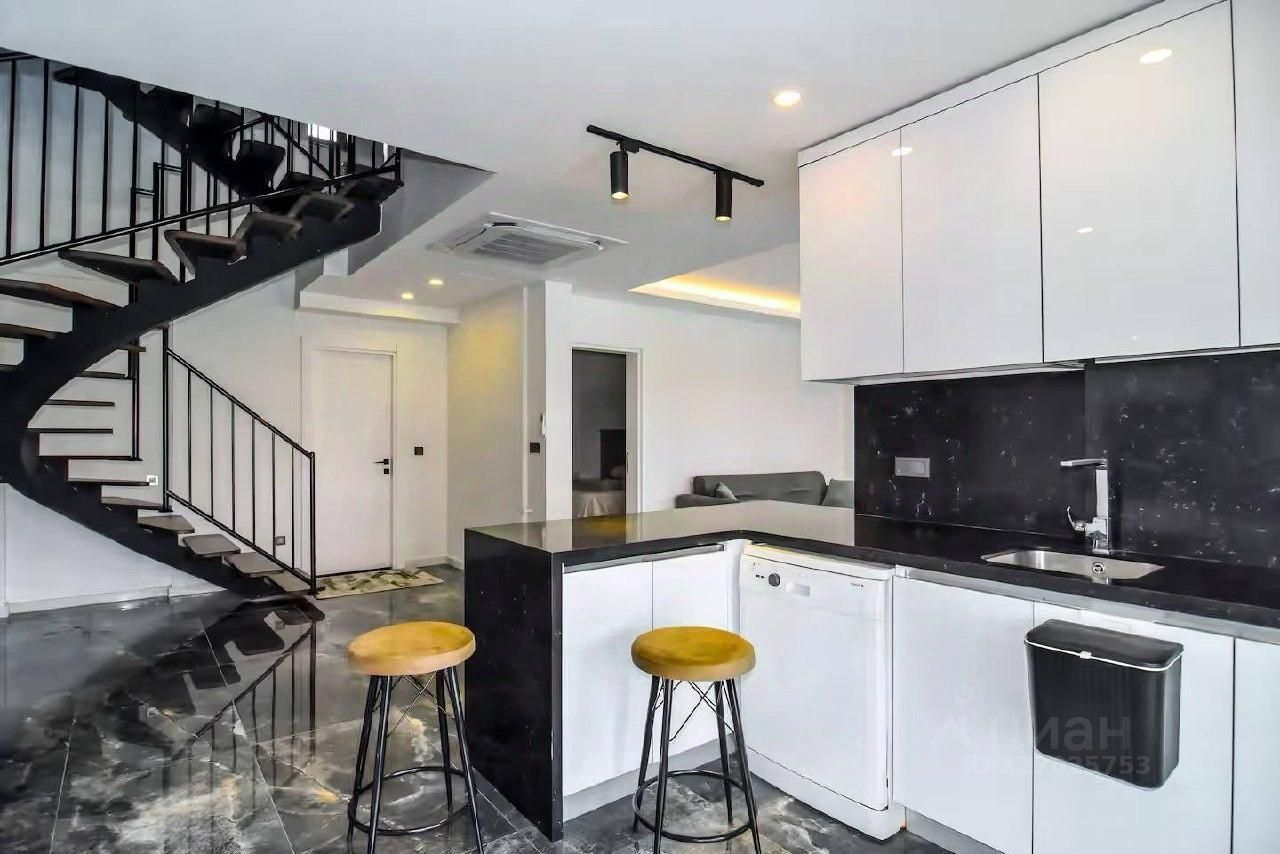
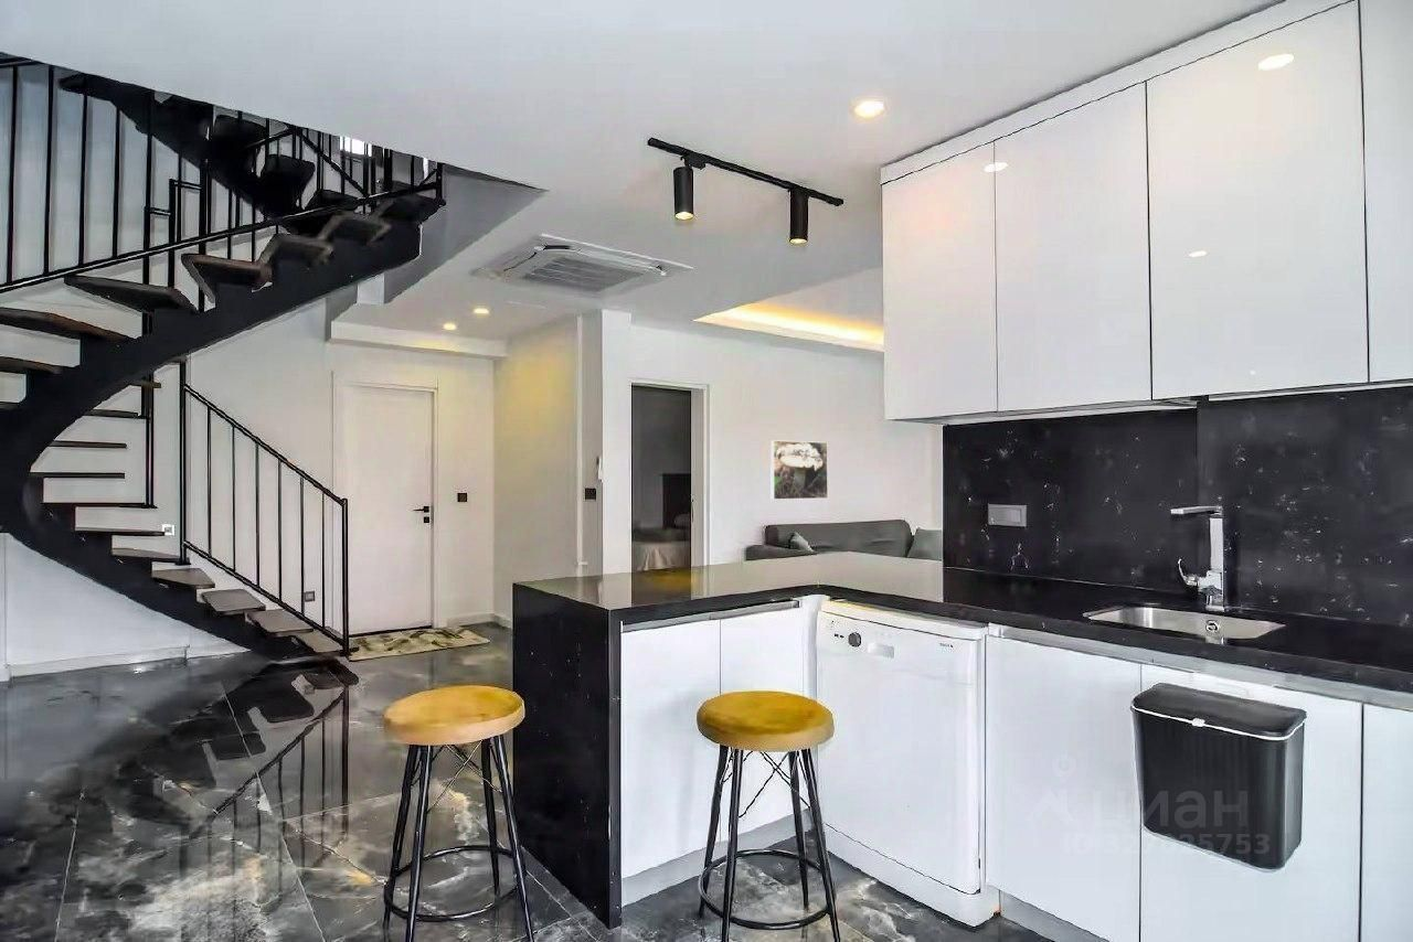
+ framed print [769,439,829,501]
